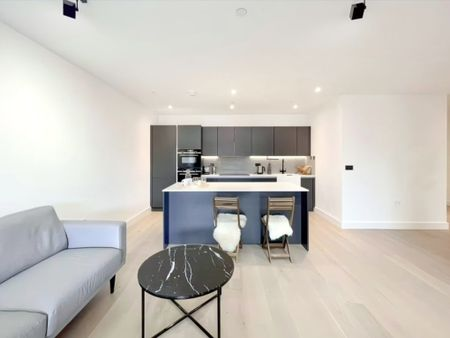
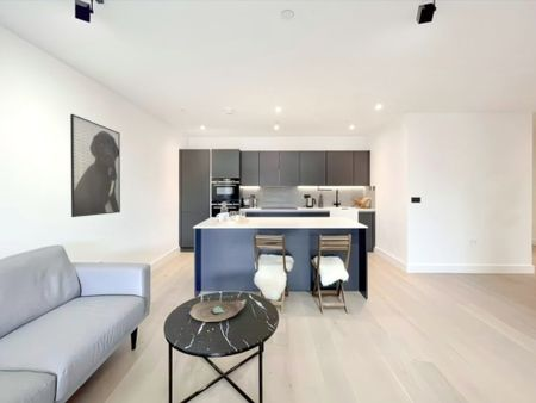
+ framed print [69,113,121,218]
+ decorative bowl [188,299,247,323]
